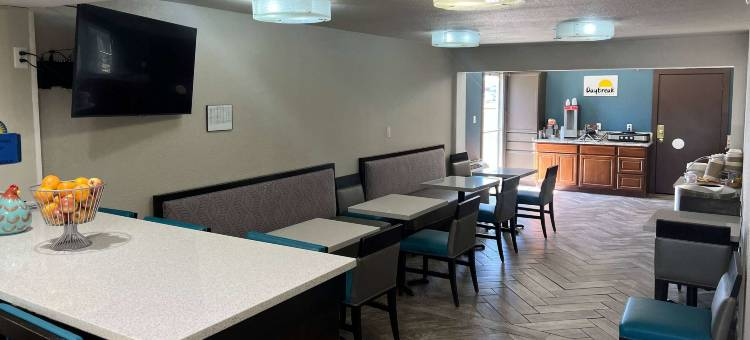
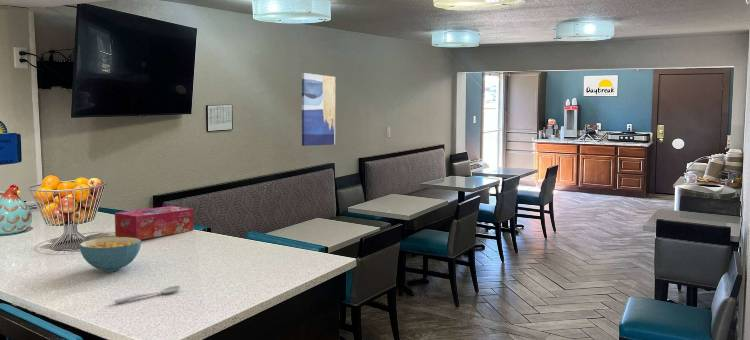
+ cereal bowl [78,236,142,273]
+ spoon [113,285,182,304]
+ tissue box [114,205,194,240]
+ wall art [301,72,336,147]
